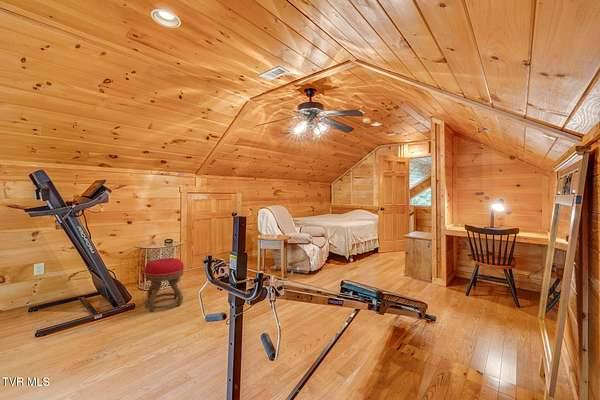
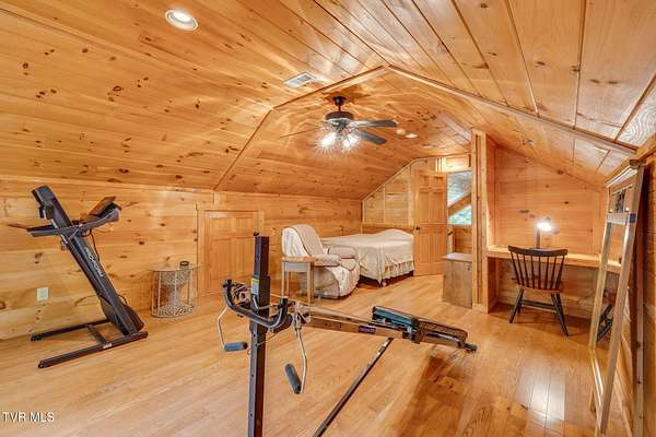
- stool [144,257,185,313]
